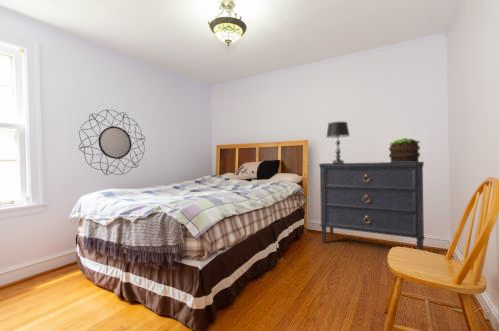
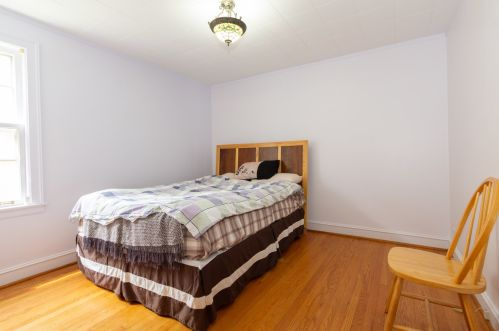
- table lamp [325,121,351,163]
- dresser [318,161,425,251]
- potted plant [388,137,421,162]
- home mirror [78,109,146,176]
